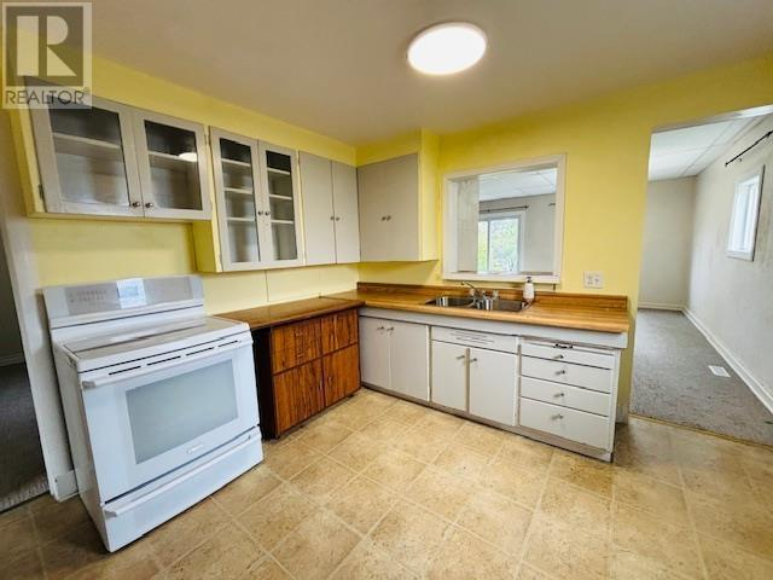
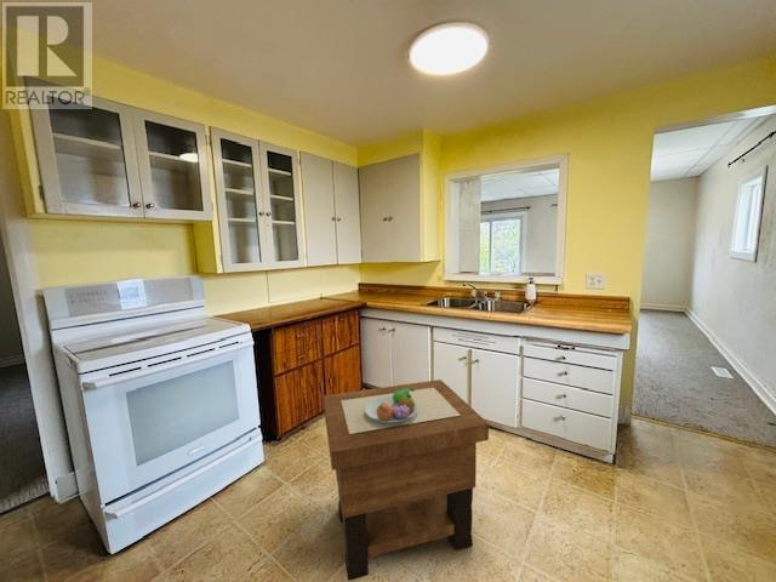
+ fruit bowl [365,388,417,424]
+ side table [323,378,490,582]
